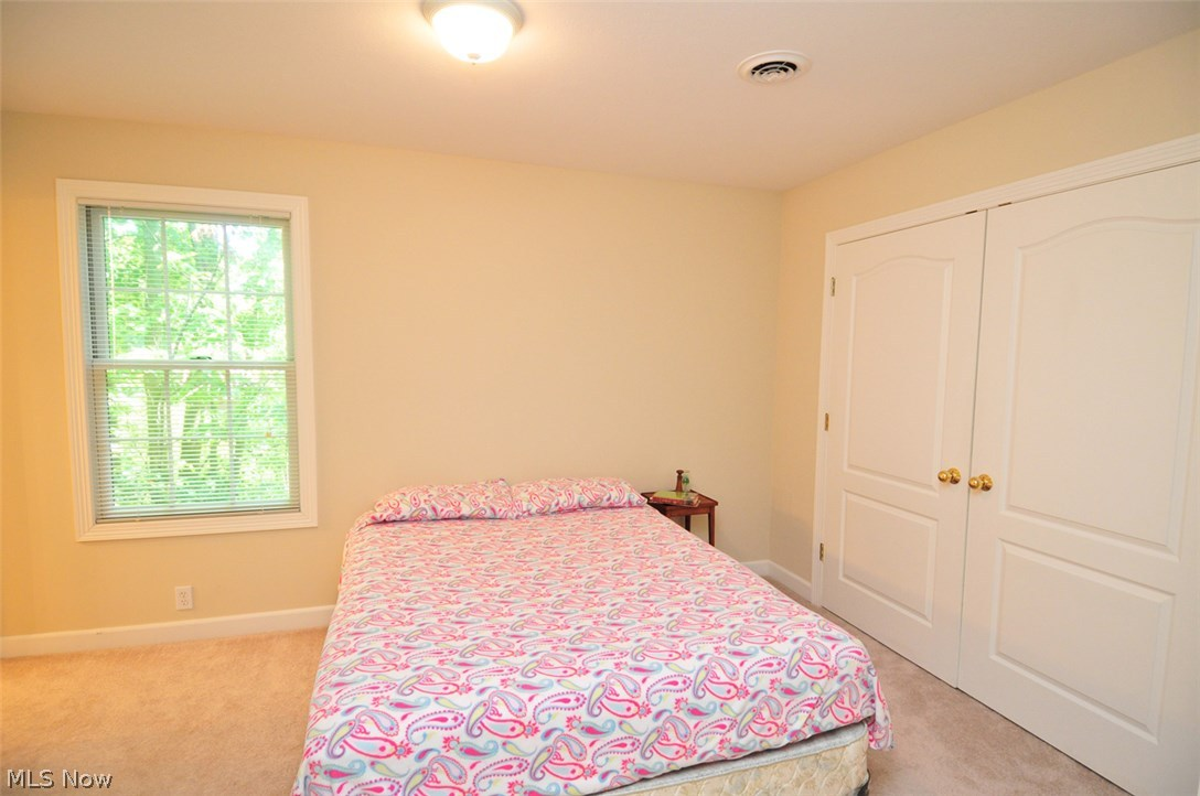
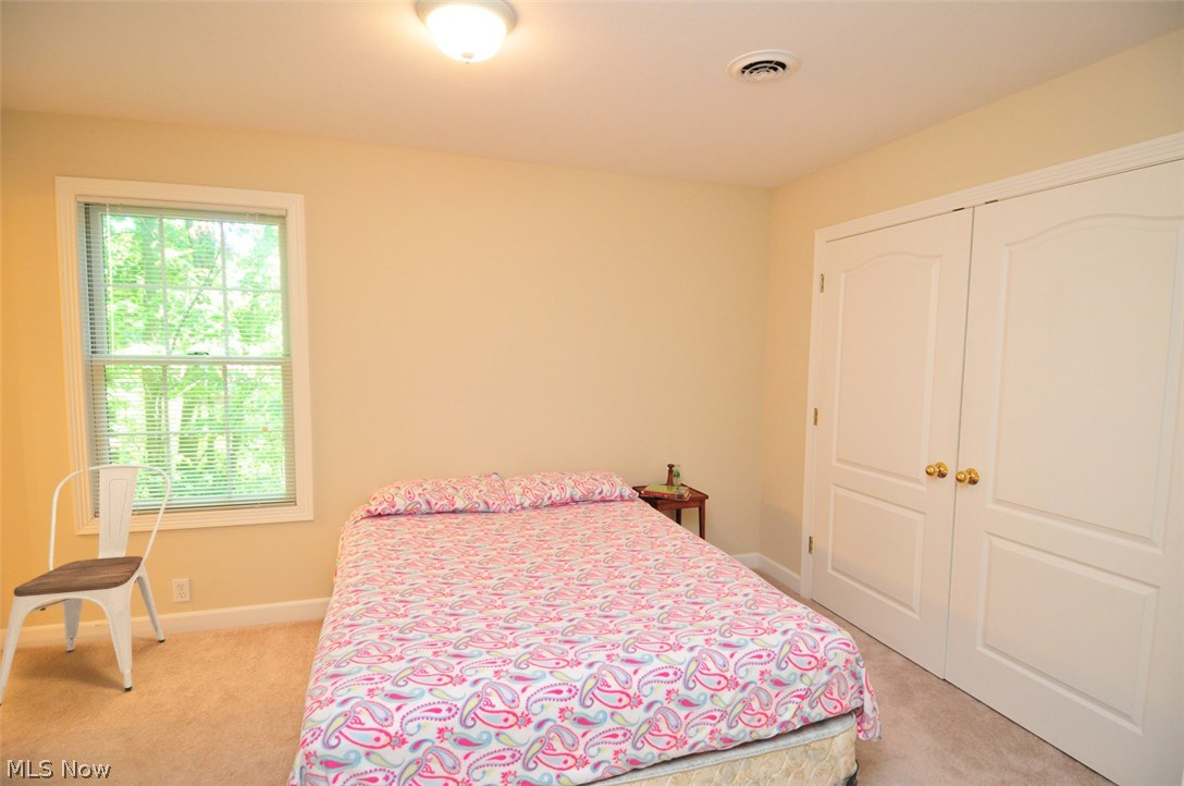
+ chair [0,463,172,707]
